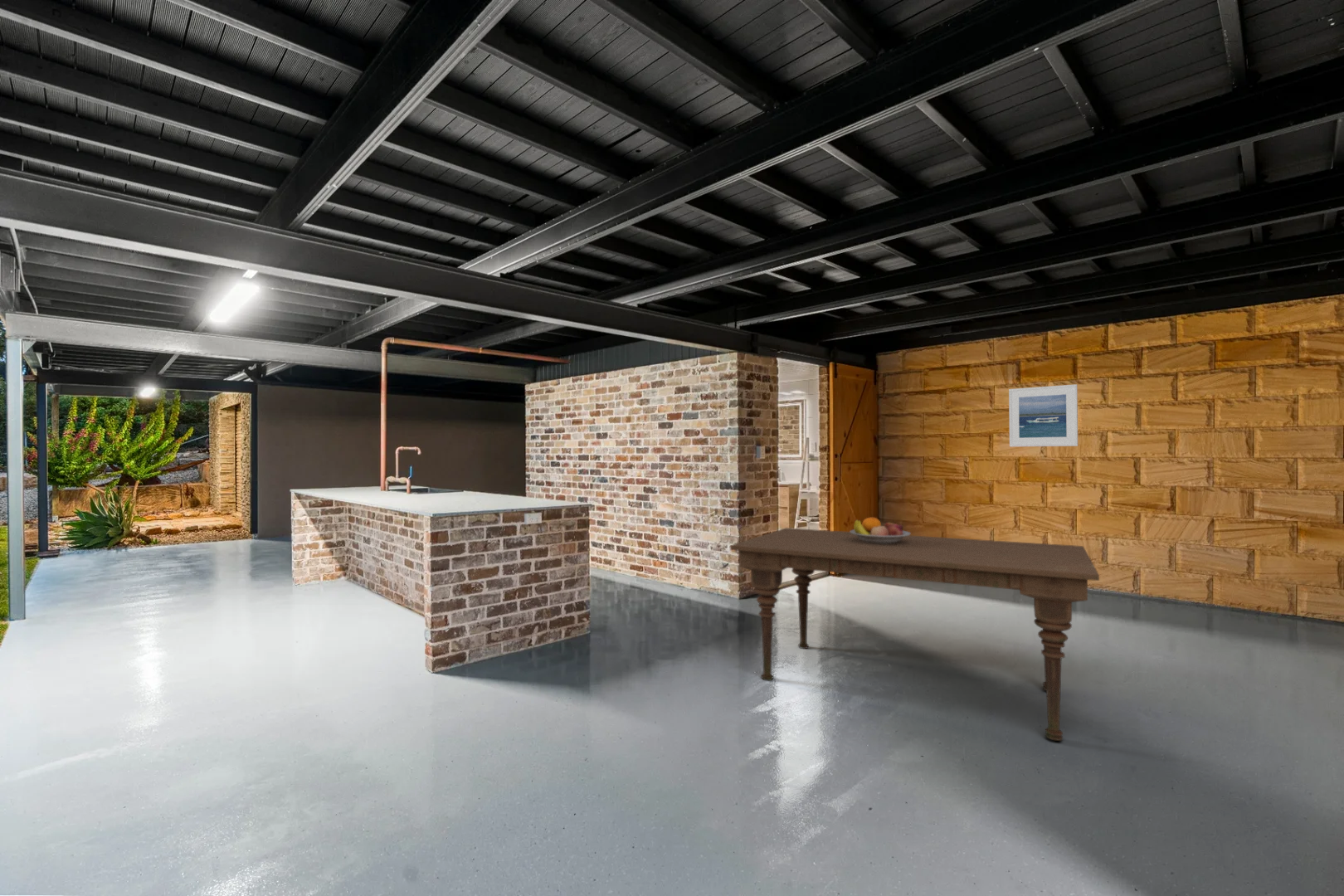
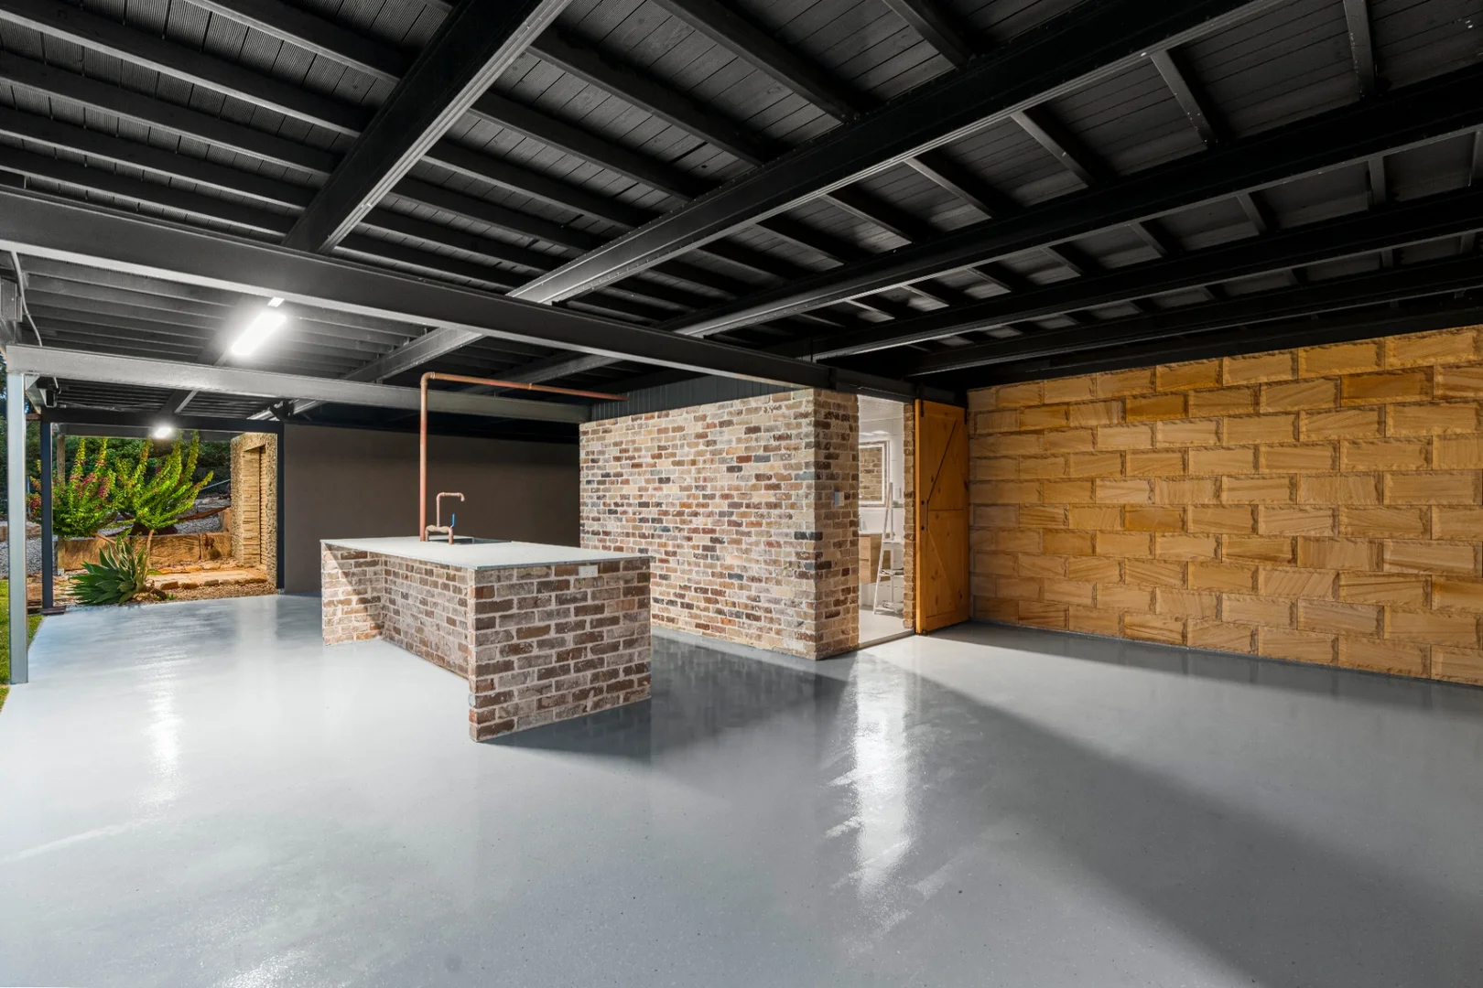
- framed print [1008,383,1079,447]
- dining table [729,527,1100,742]
- fruit bowl [850,517,912,544]
